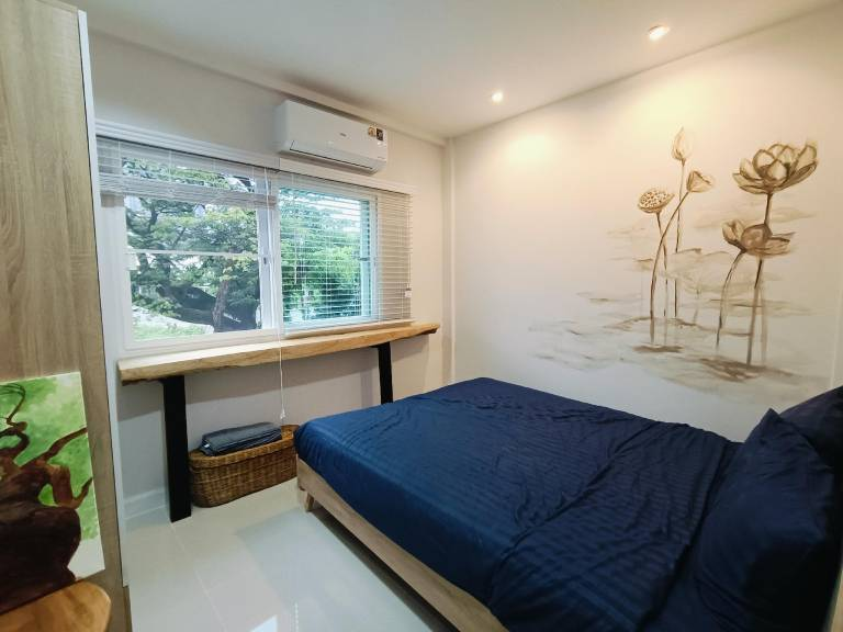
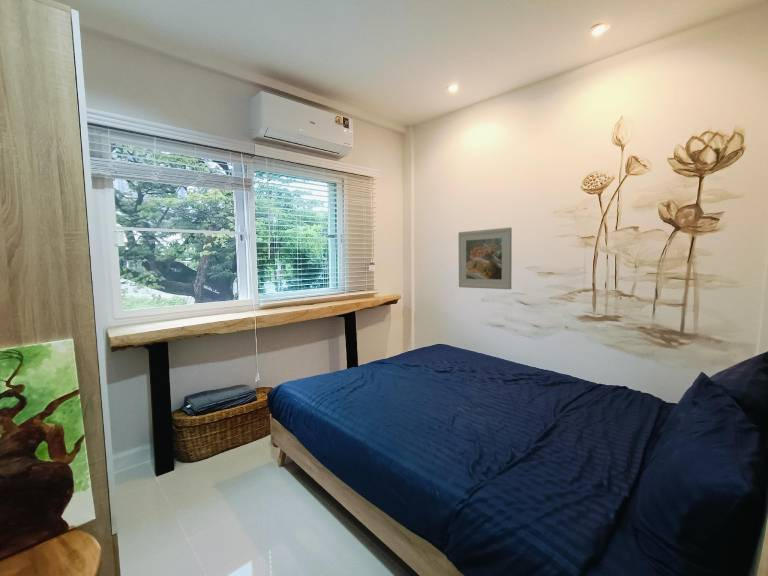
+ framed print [457,226,513,290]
